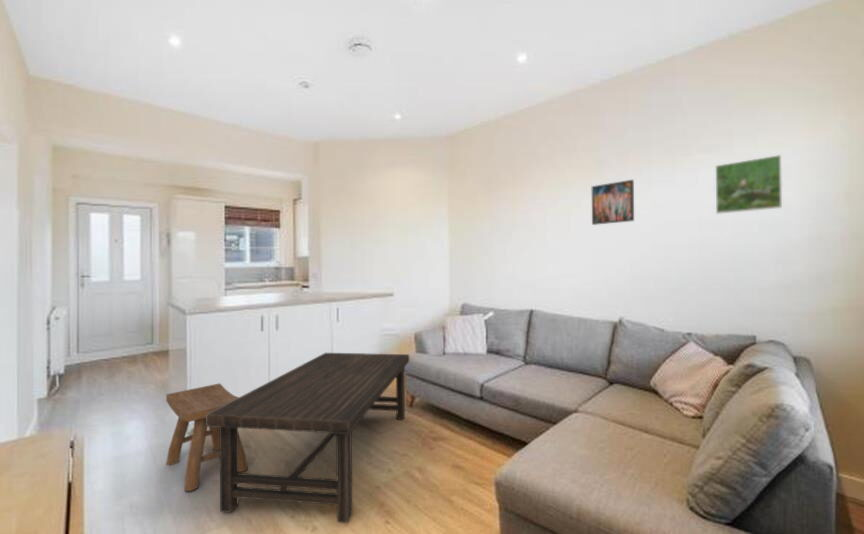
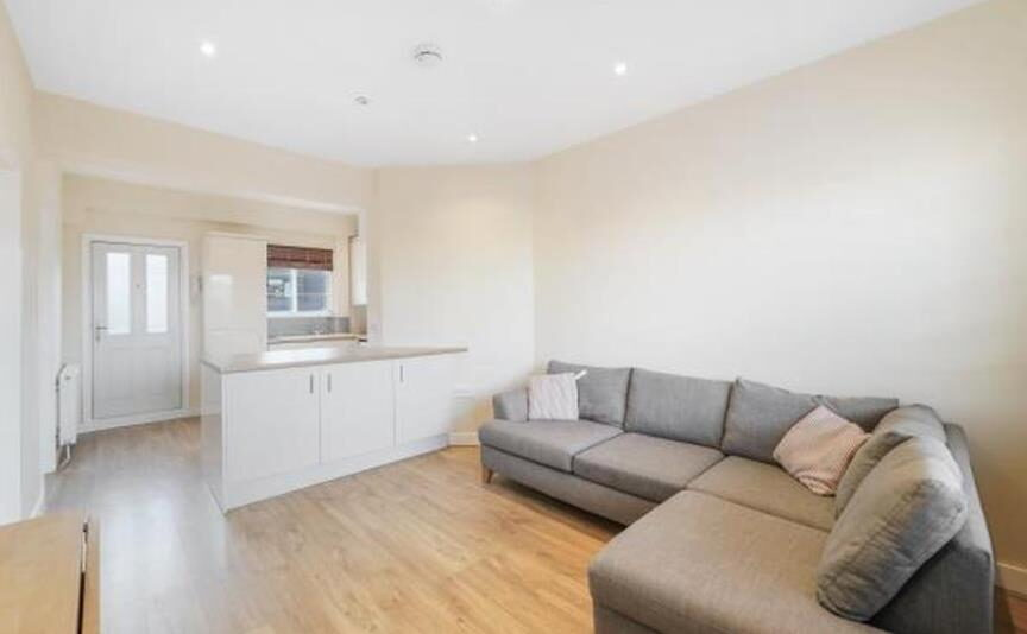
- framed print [715,154,783,215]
- coffee table [206,352,410,524]
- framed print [591,179,635,226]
- stool [165,382,249,492]
